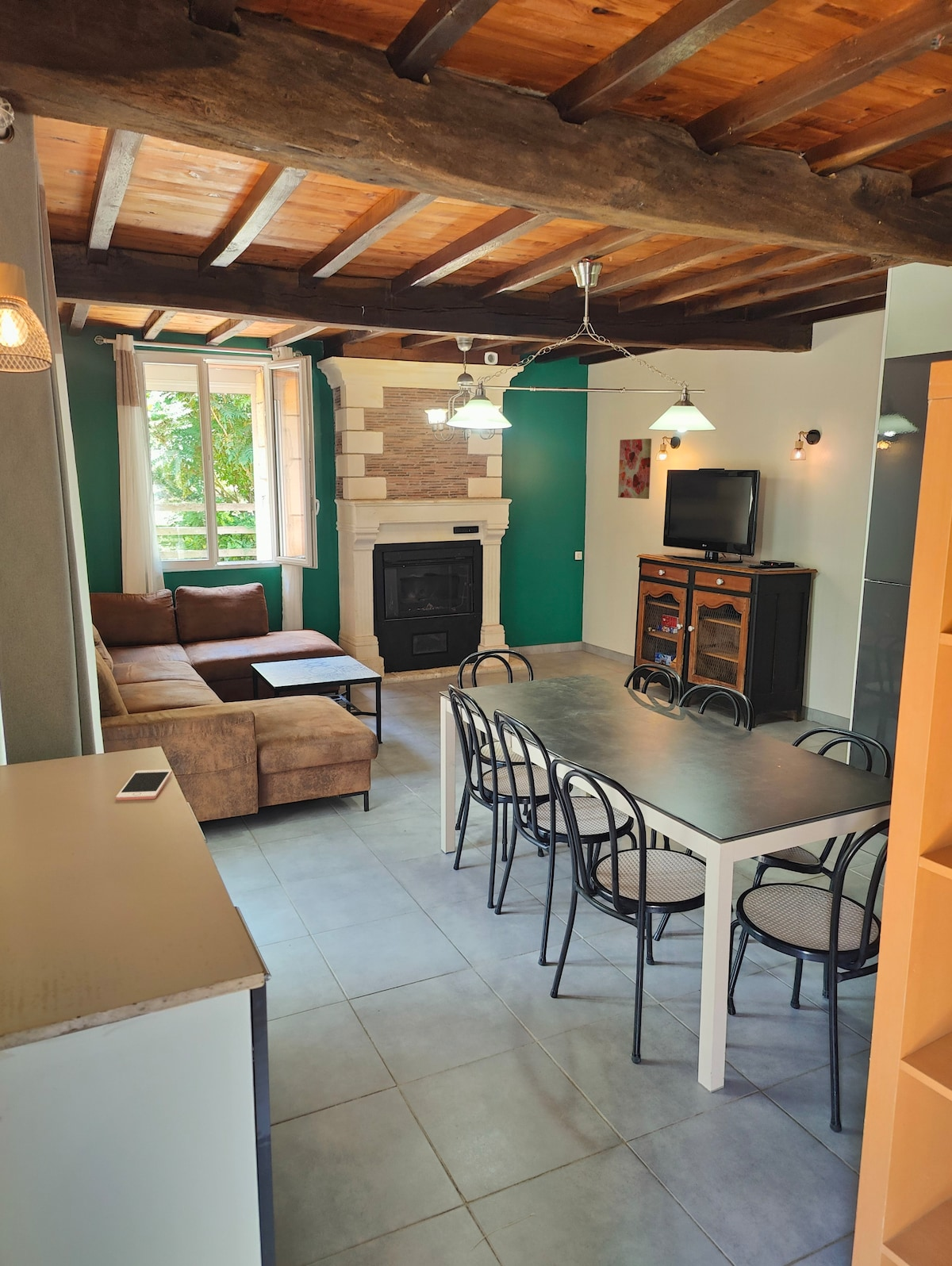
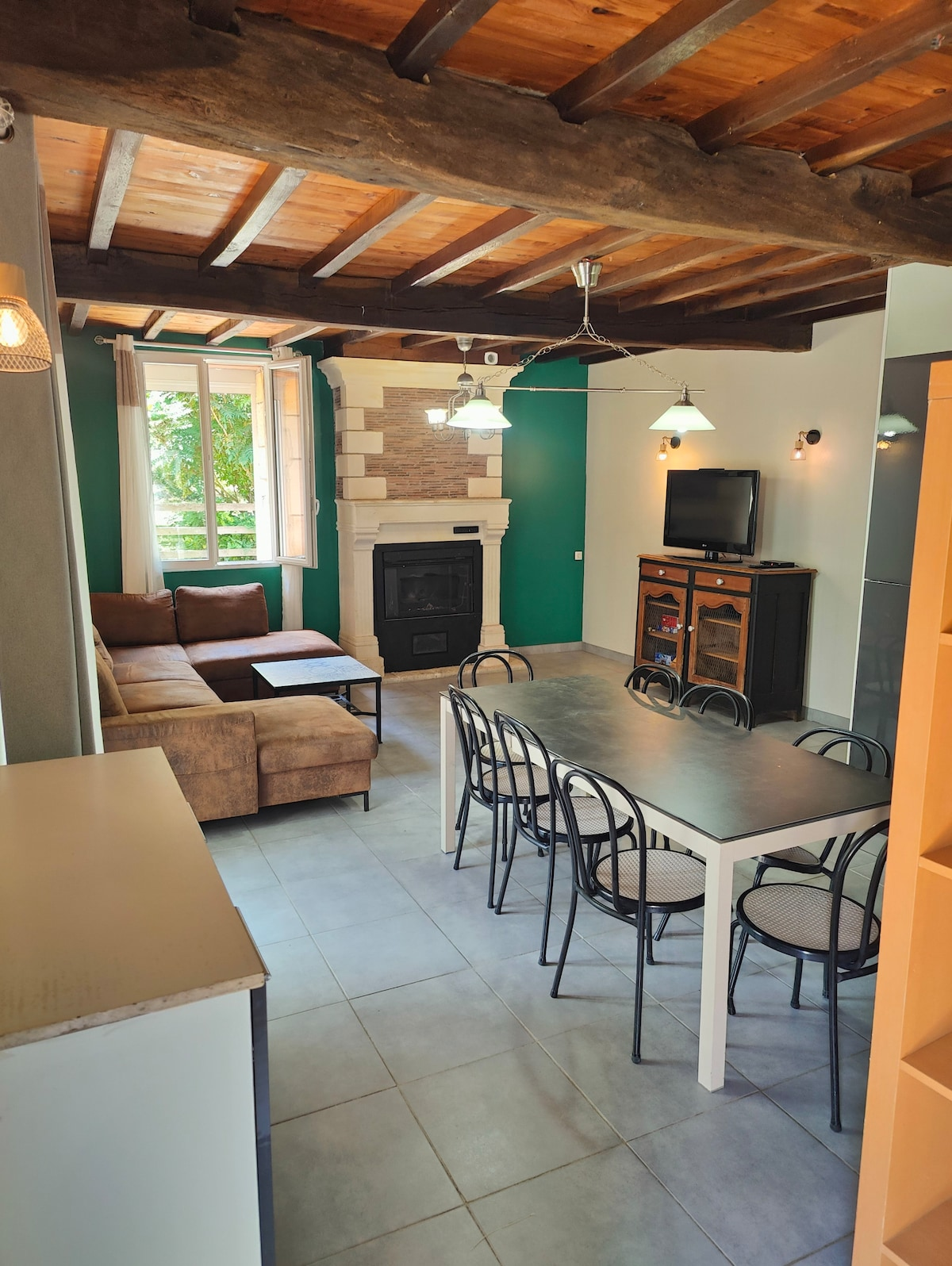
- wall art [617,438,652,500]
- cell phone [115,769,173,801]
